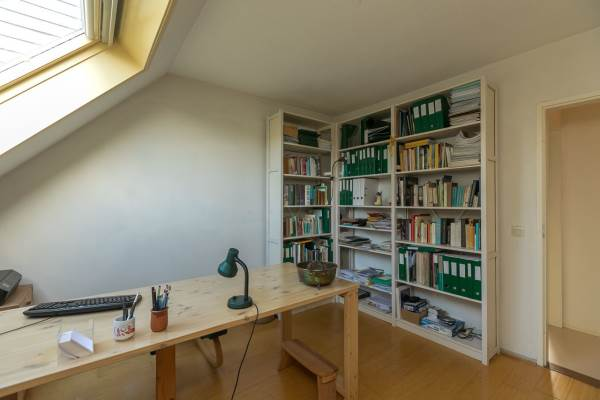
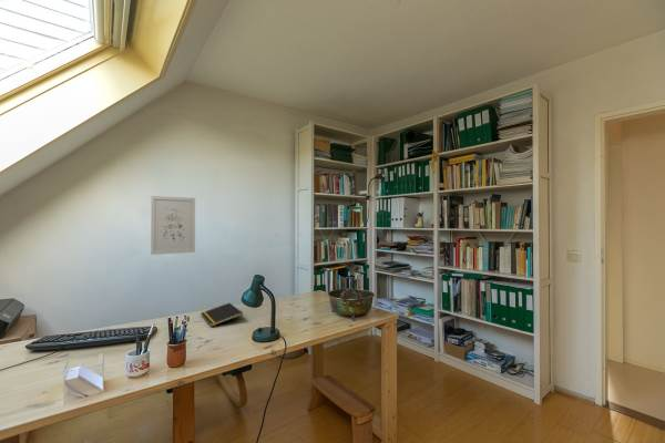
+ notepad [200,302,244,328]
+ wall art [150,195,196,256]
